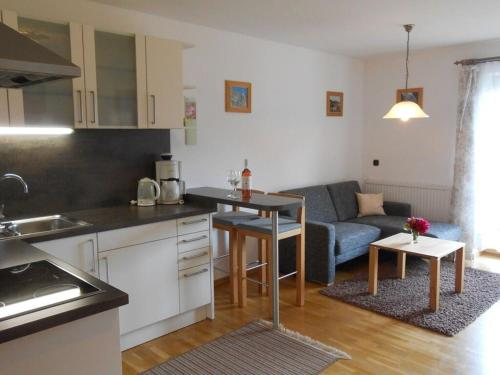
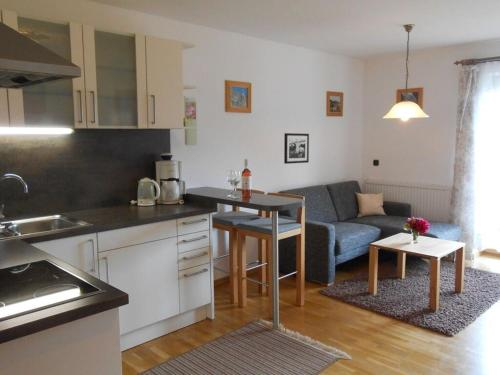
+ picture frame [283,132,310,165]
